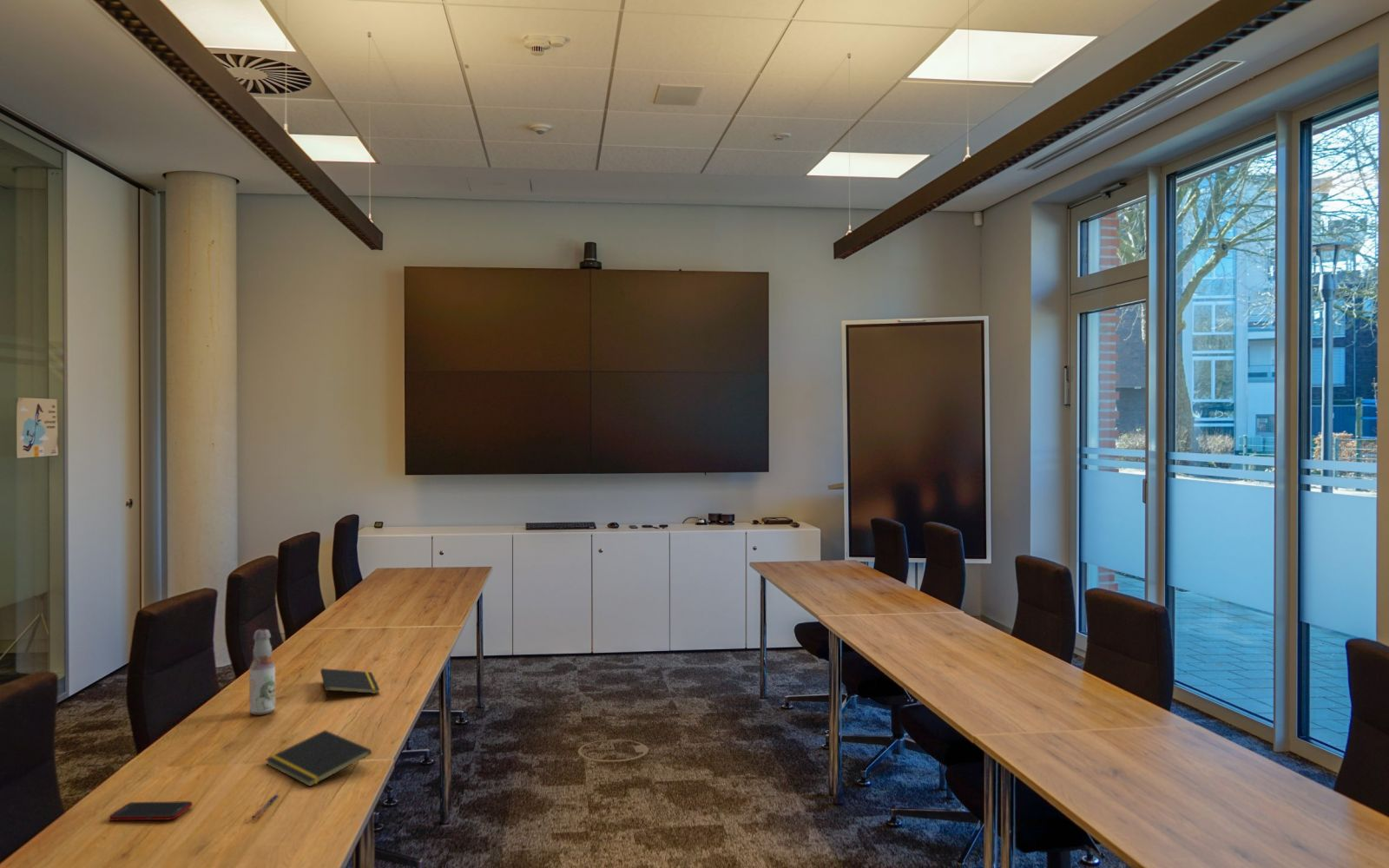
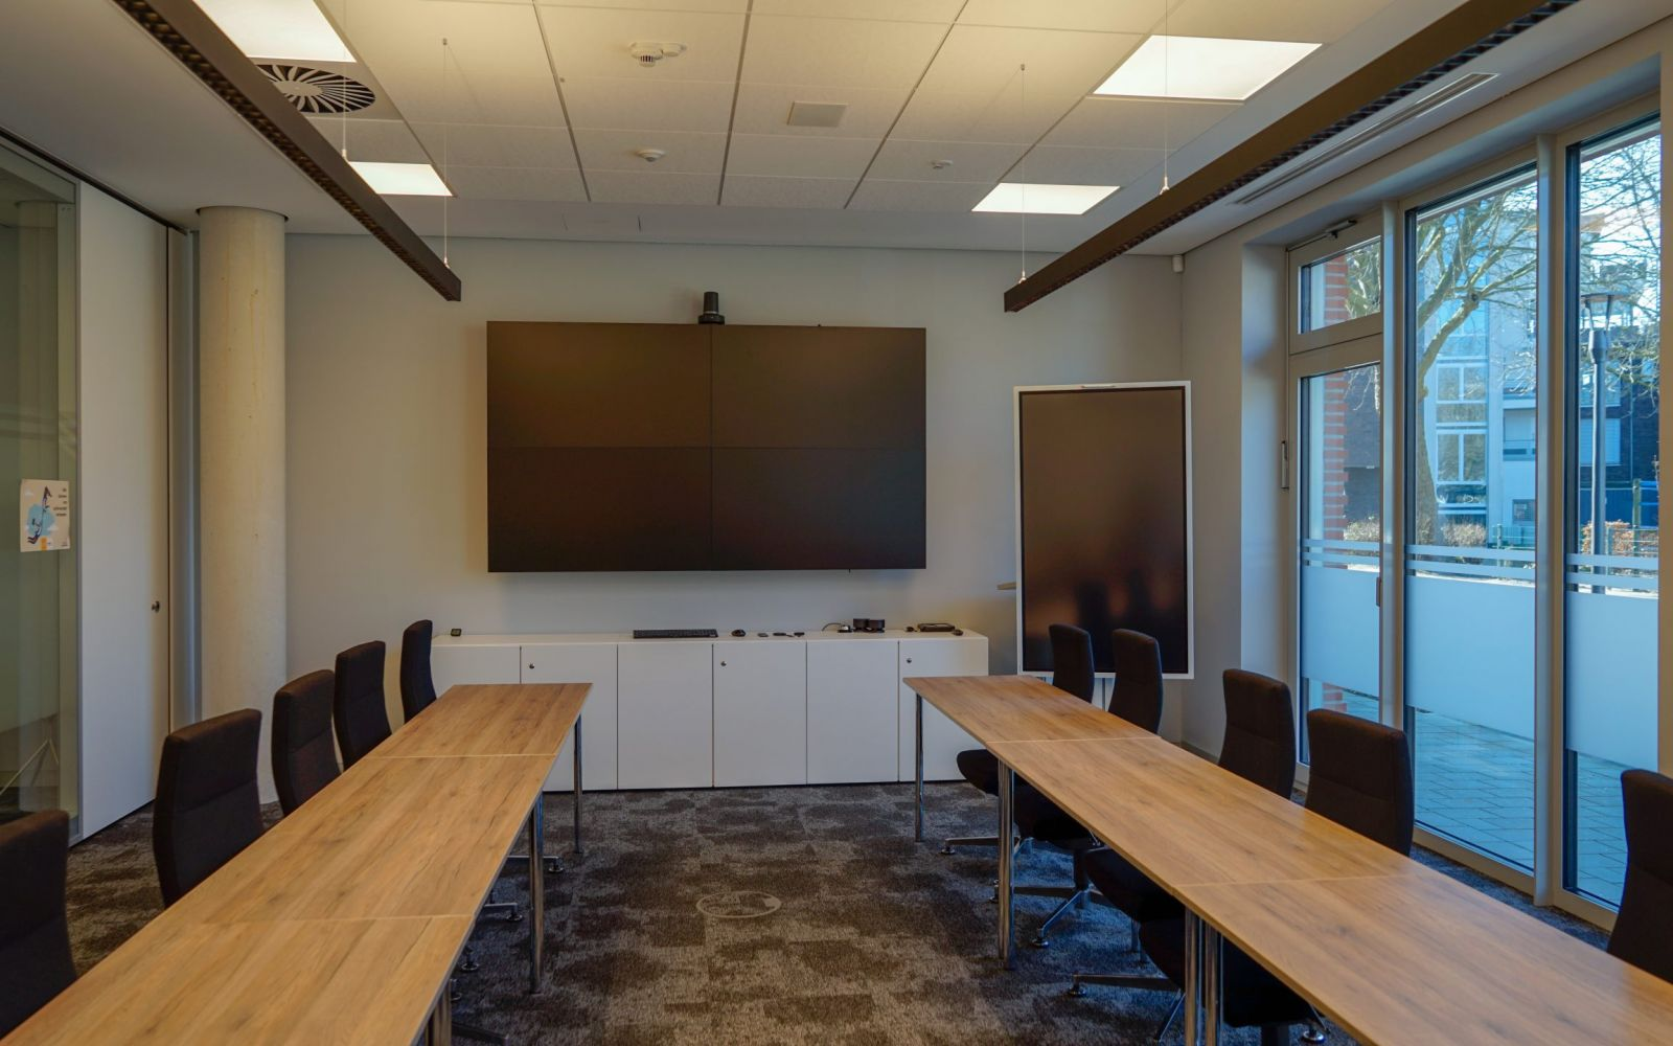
- notepad [264,729,372,787]
- bottle [248,628,276,716]
- pen [251,793,280,819]
- cell phone [109,800,194,821]
- notepad [319,667,380,701]
